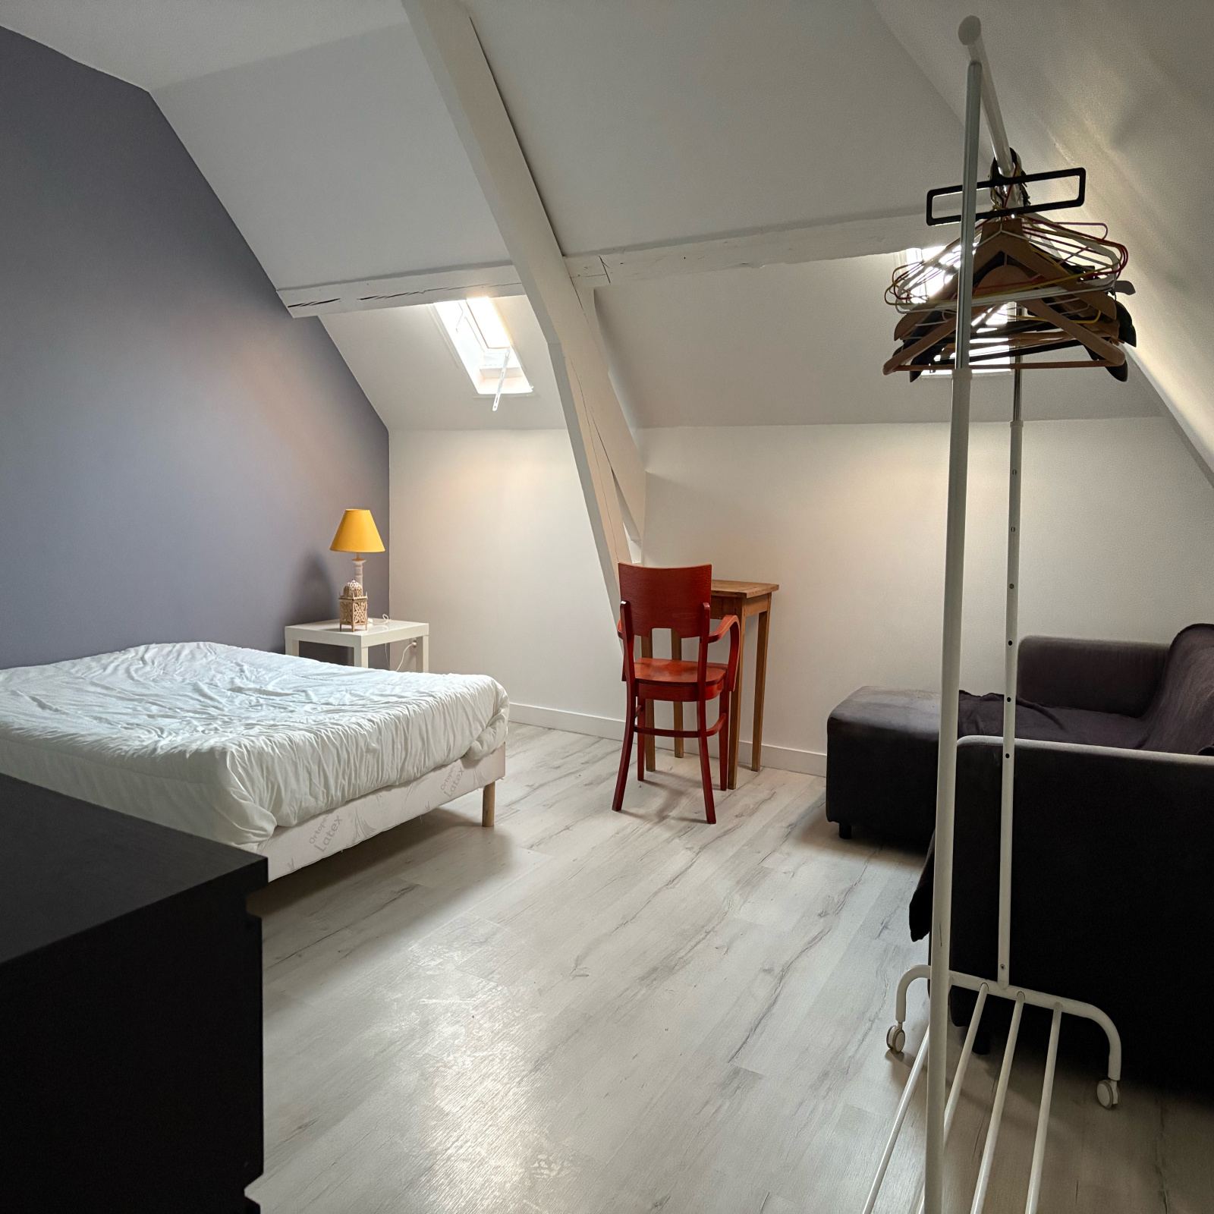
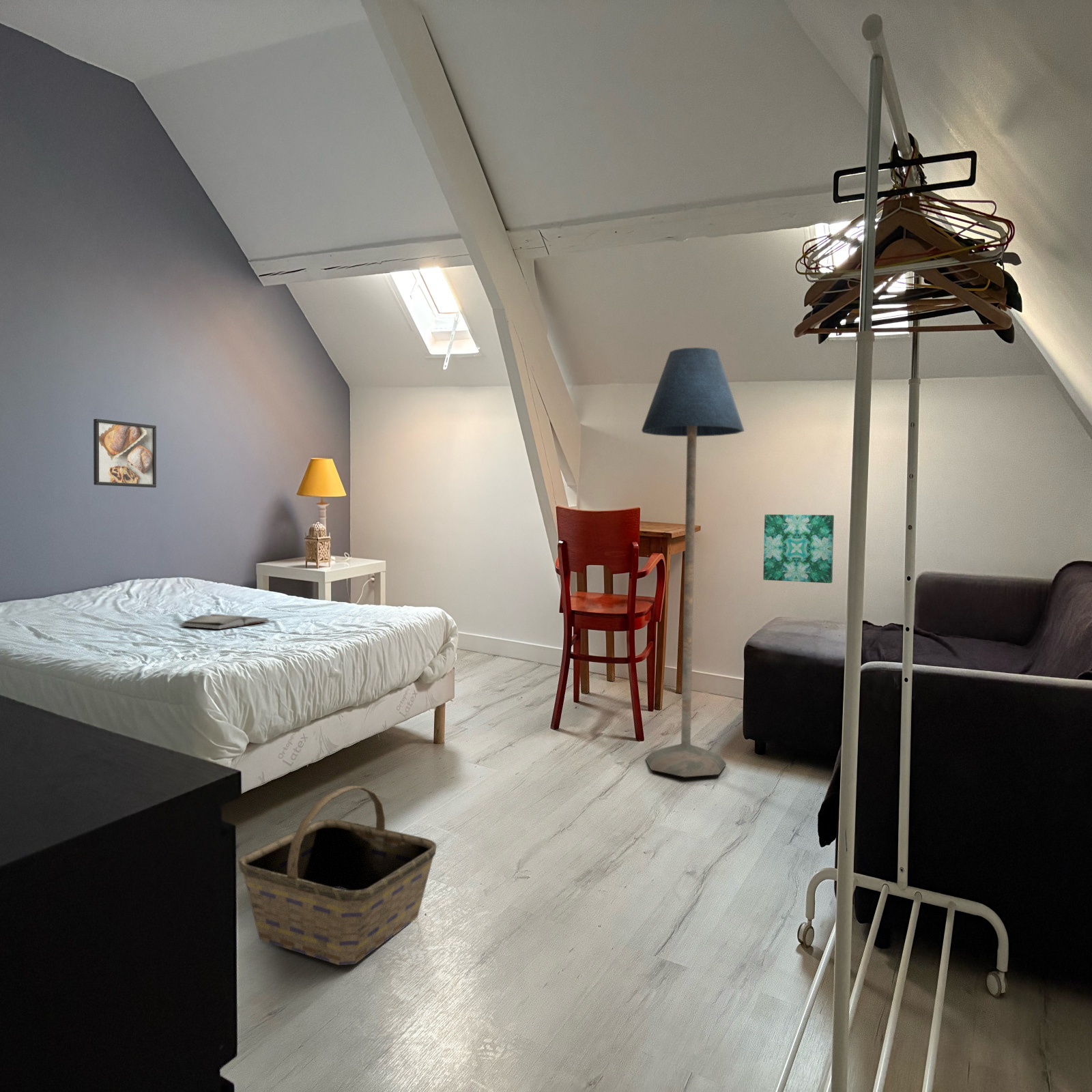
+ wall art [762,514,835,584]
+ floor lamp [641,347,745,778]
+ basket [238,785,437,966]
+ hardback book [179,614,271,630]
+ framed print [93,418,157,488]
